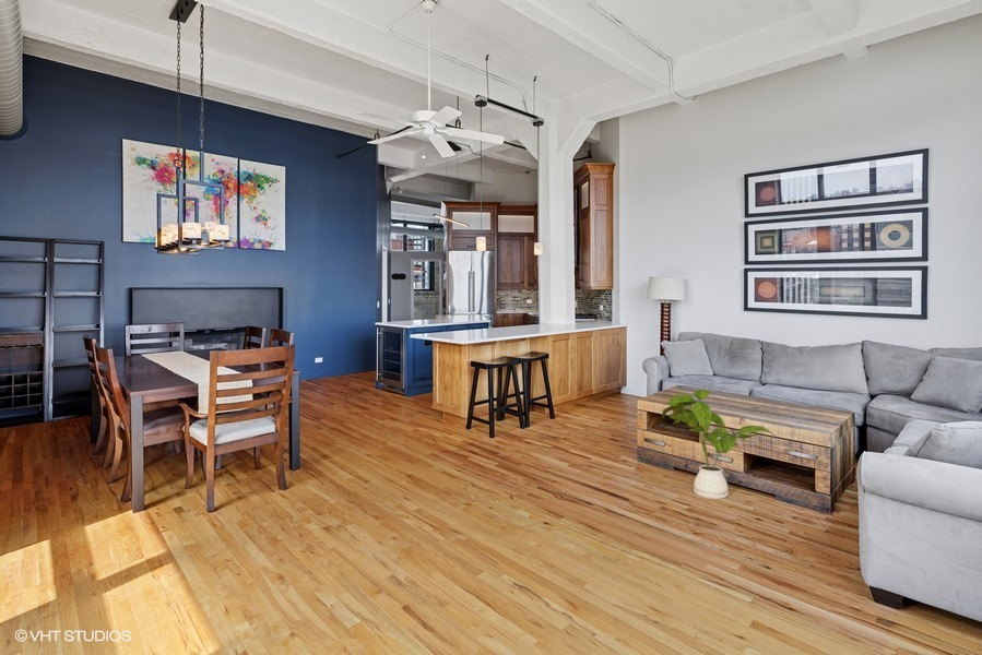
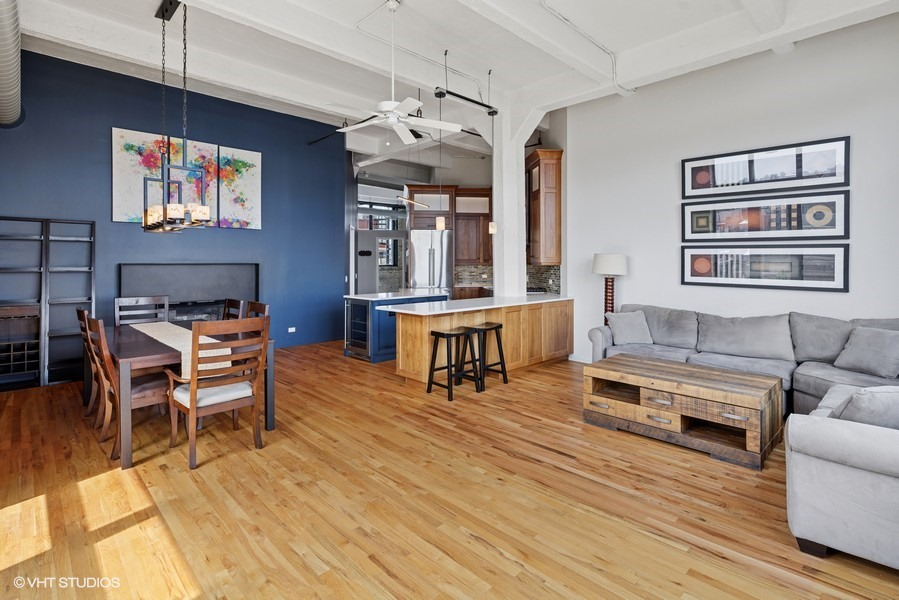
- house plant [661,389,778,500]
